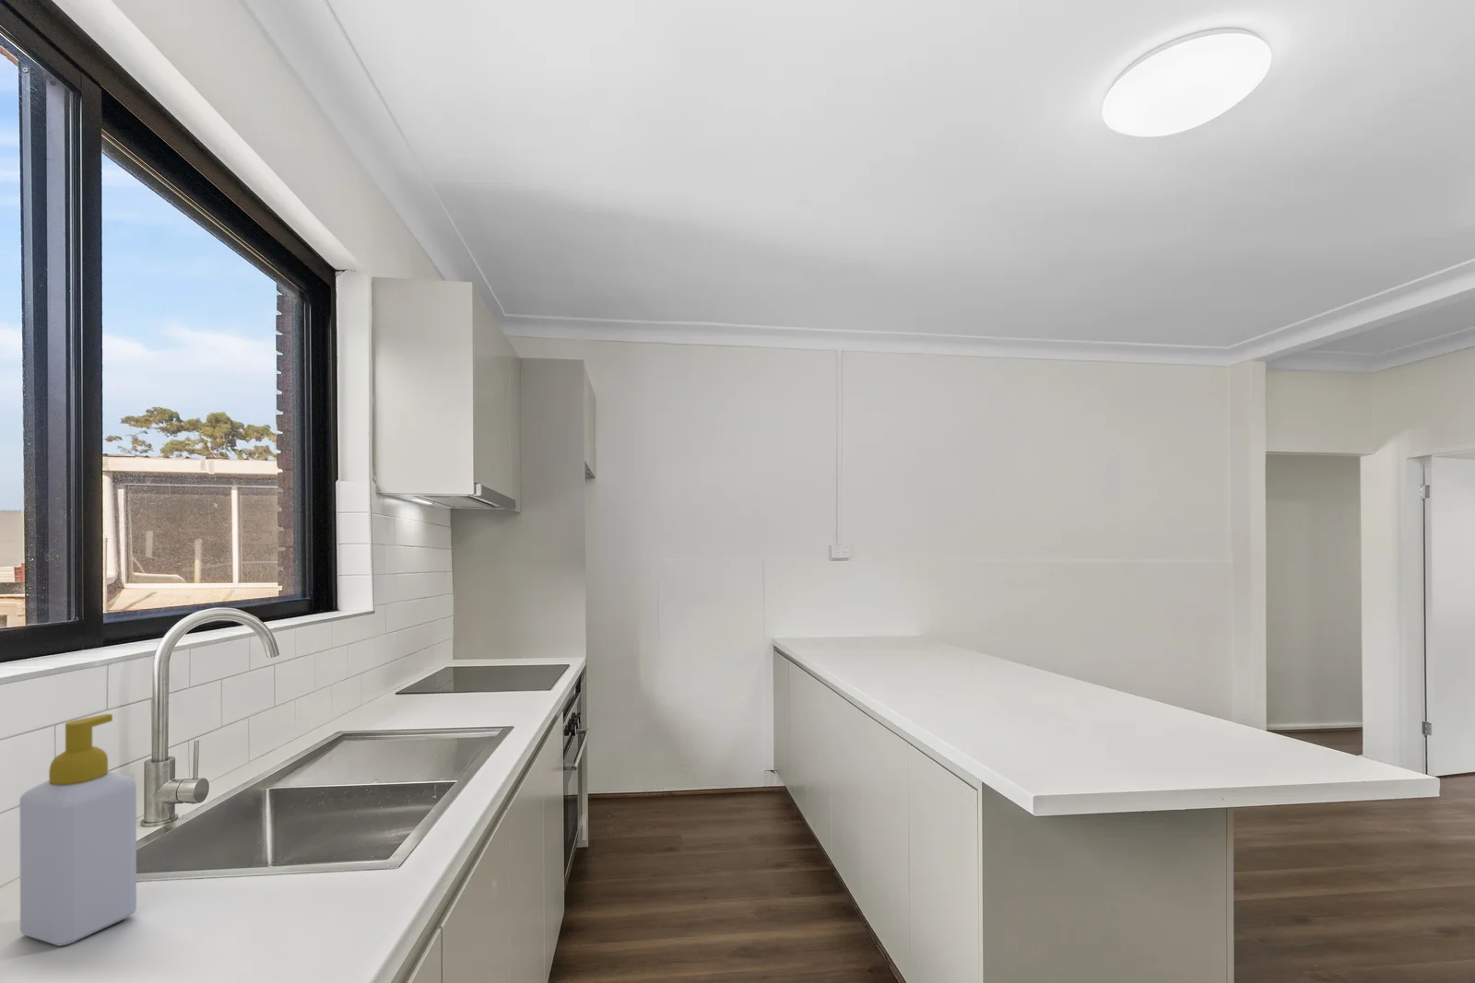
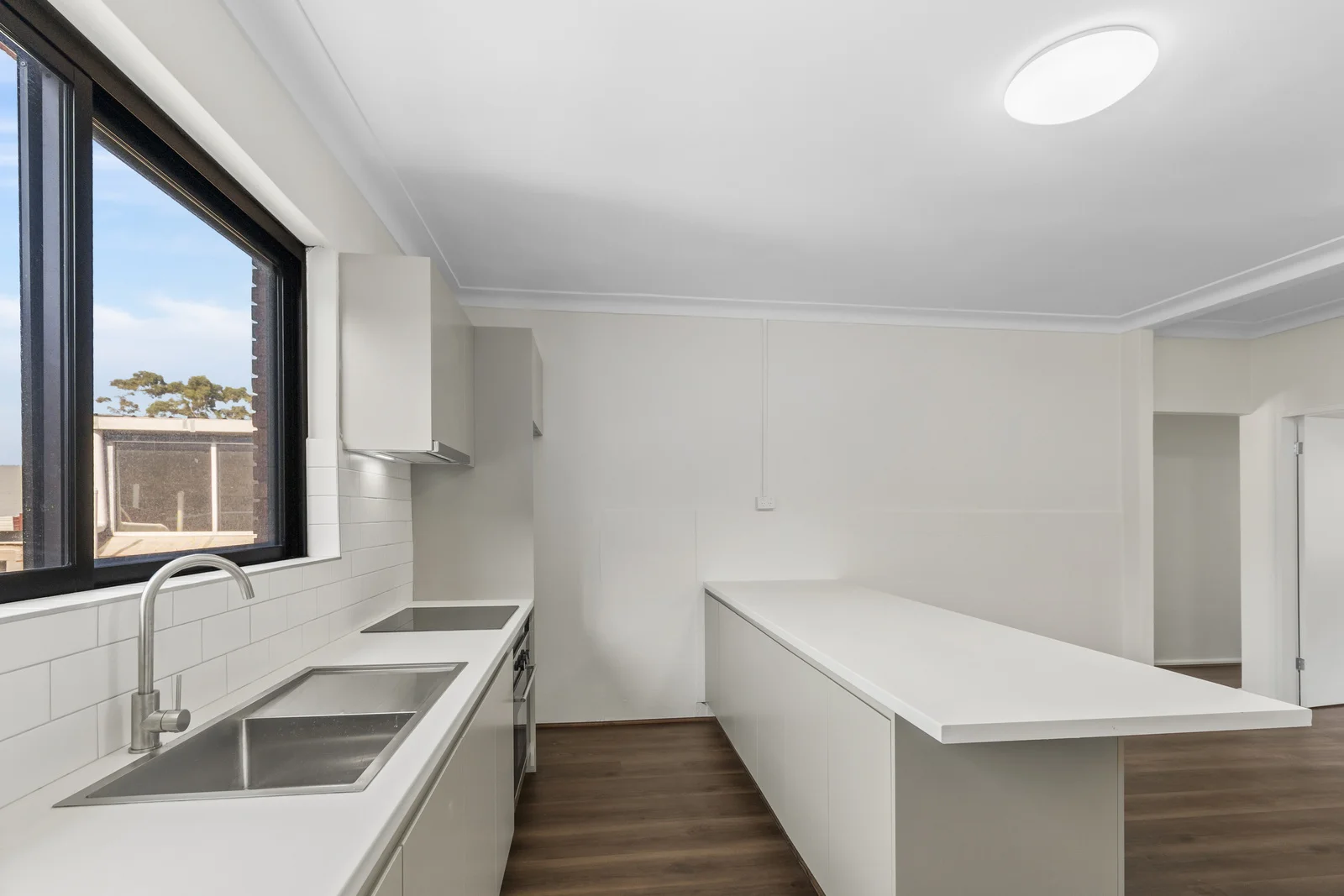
- soap bottle [19,713,137,947]
